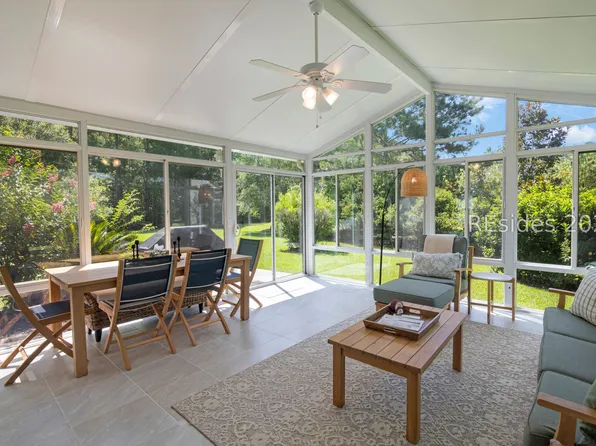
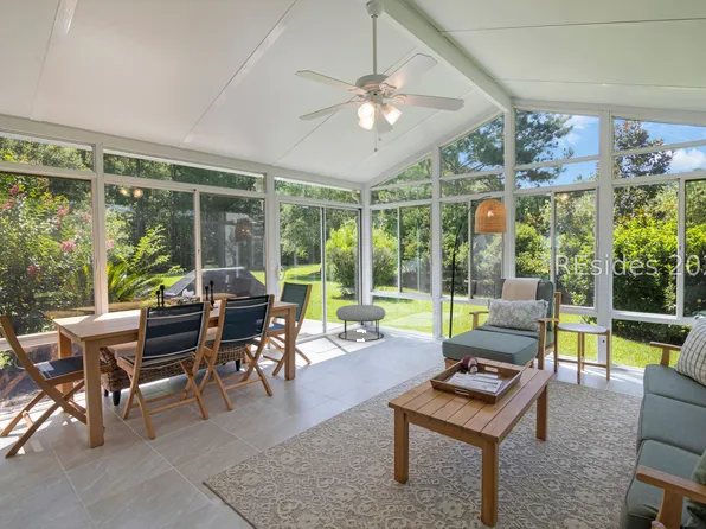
+ ottoman [335,304,386,342]
